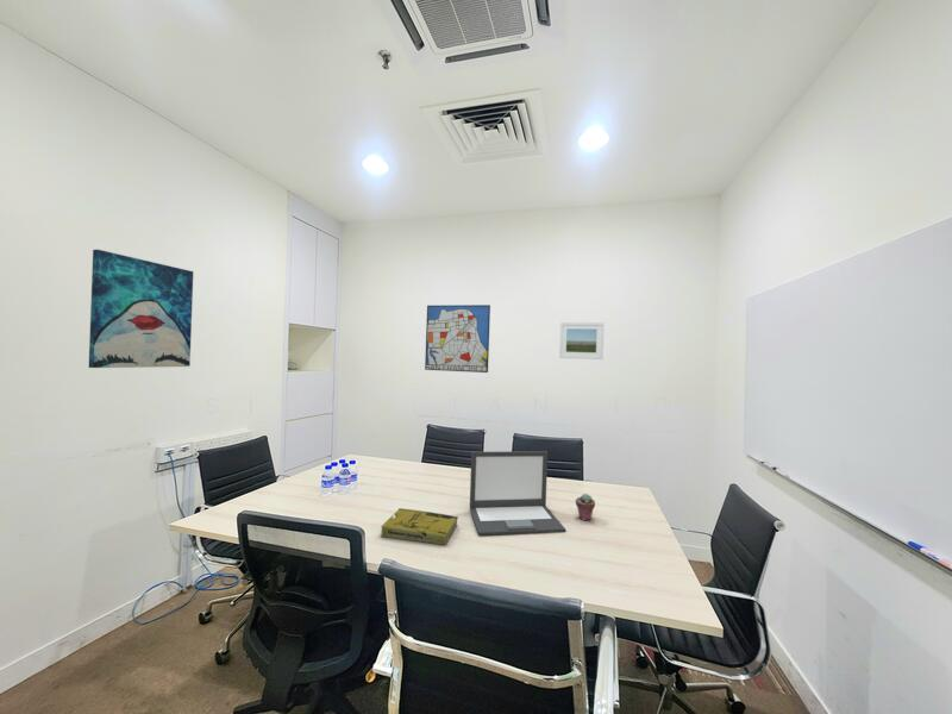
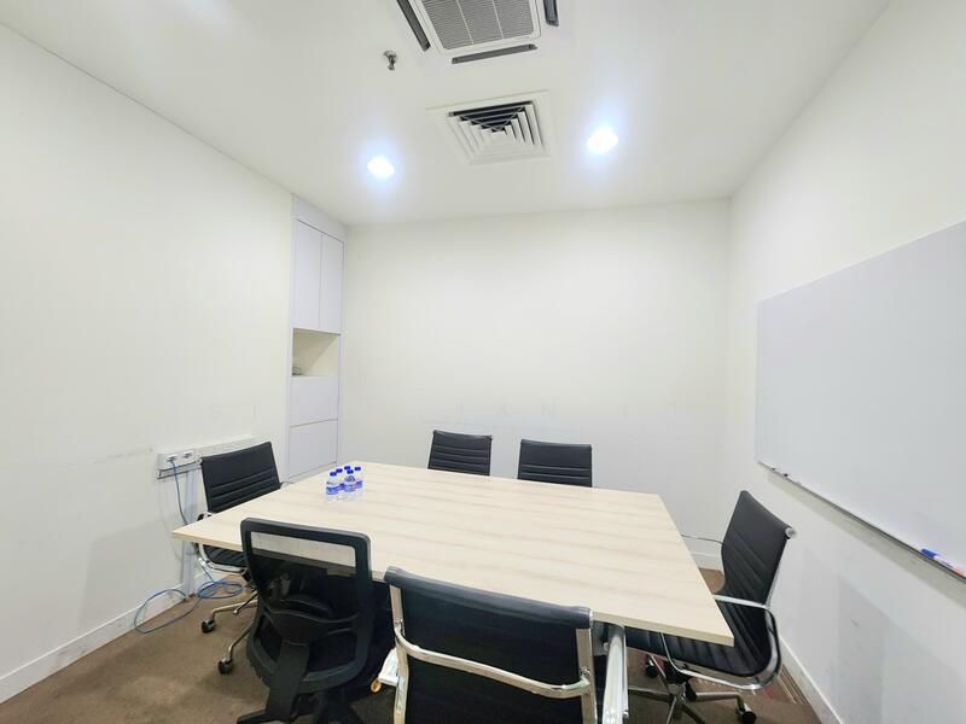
- wall art [424,303,491,374]
- book [380,507,459,546]
- laptop [469,450,568,537]
- potted succulent [575,493,596,521]
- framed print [558,321,605,361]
- wall art [88,249,194,369]
